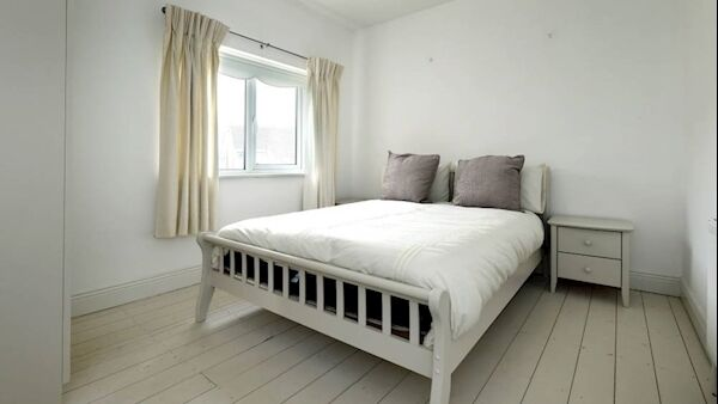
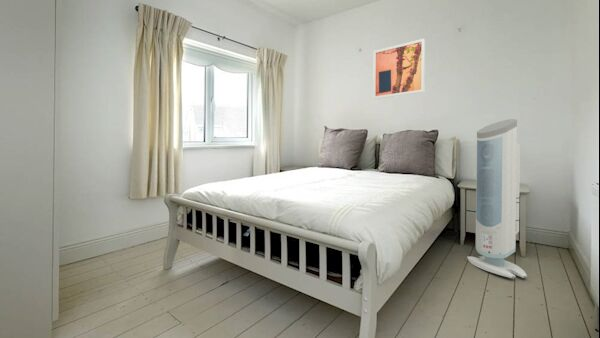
+ wall art [372,38,426,100]
+ air purifier [466,118,528,279]
